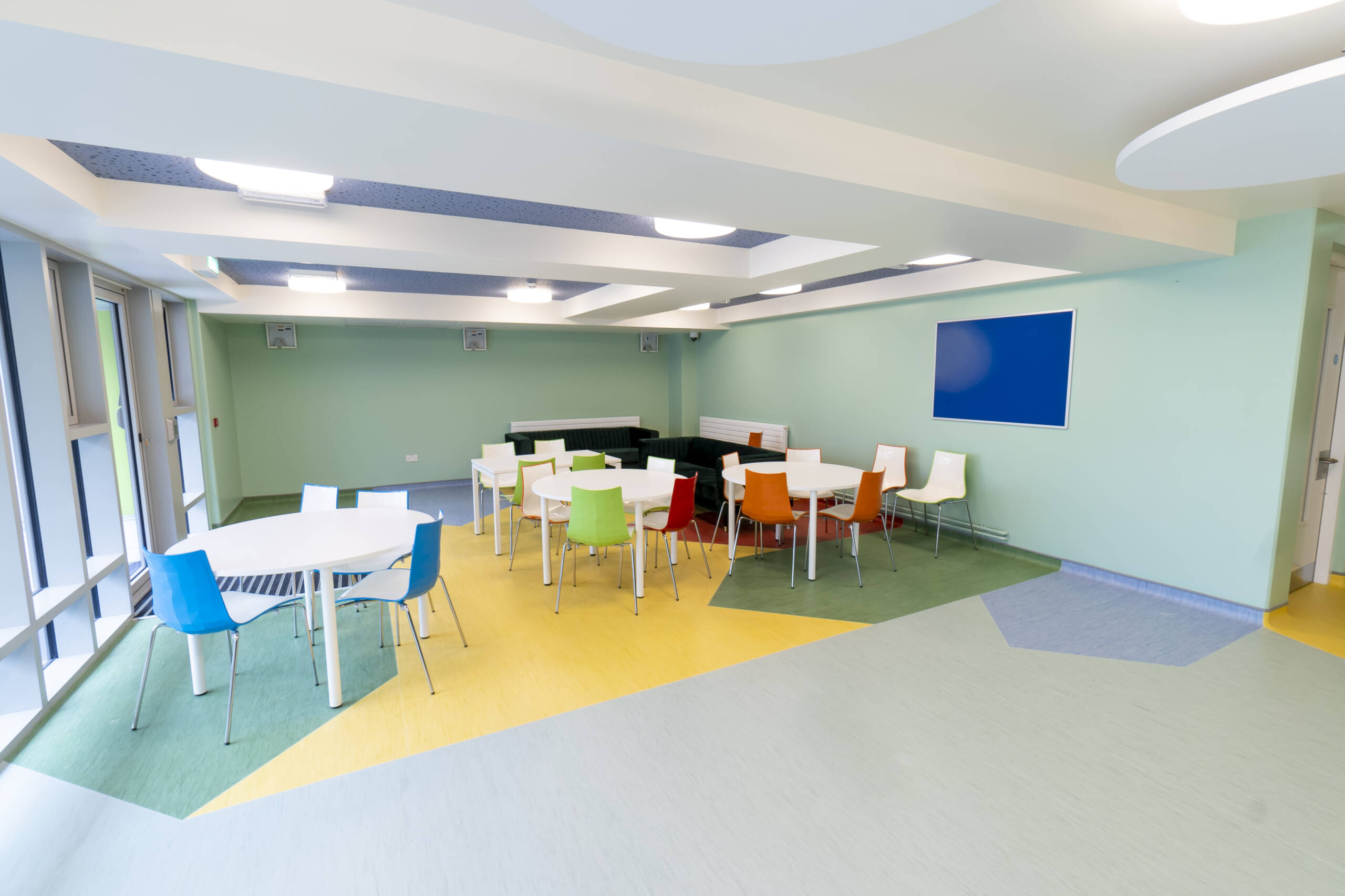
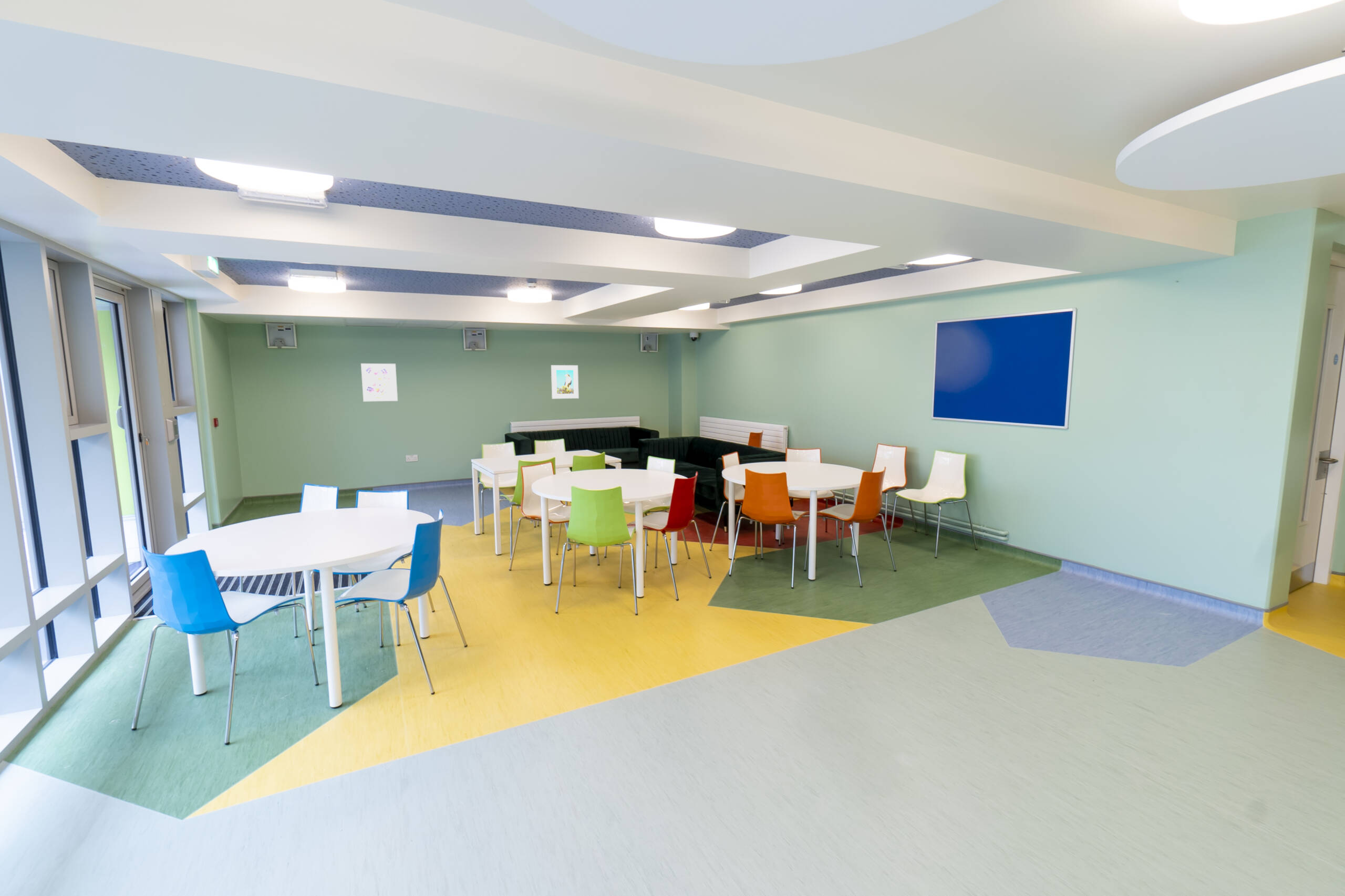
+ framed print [551,364,579,399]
+ wall art [360,363,398,402]
